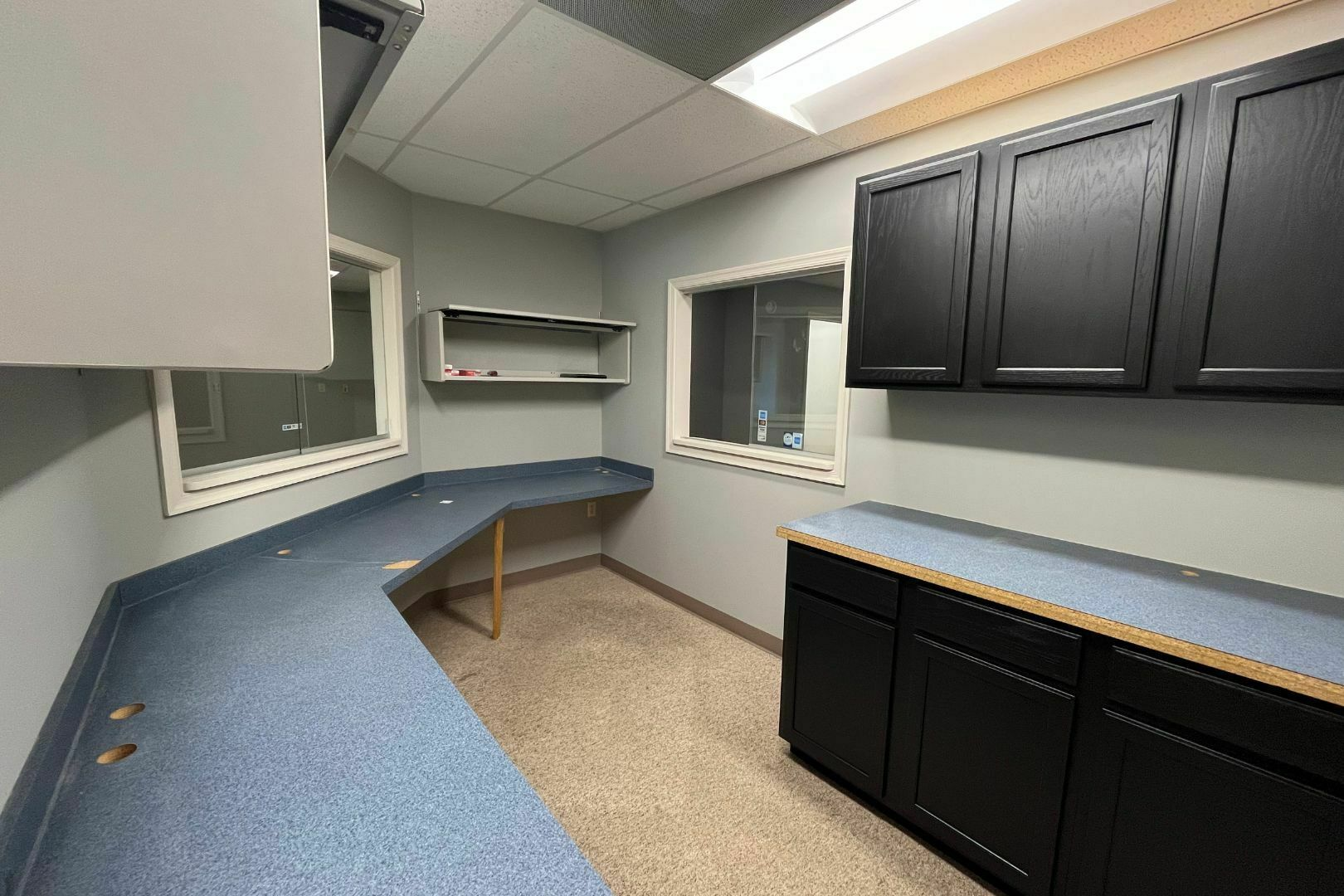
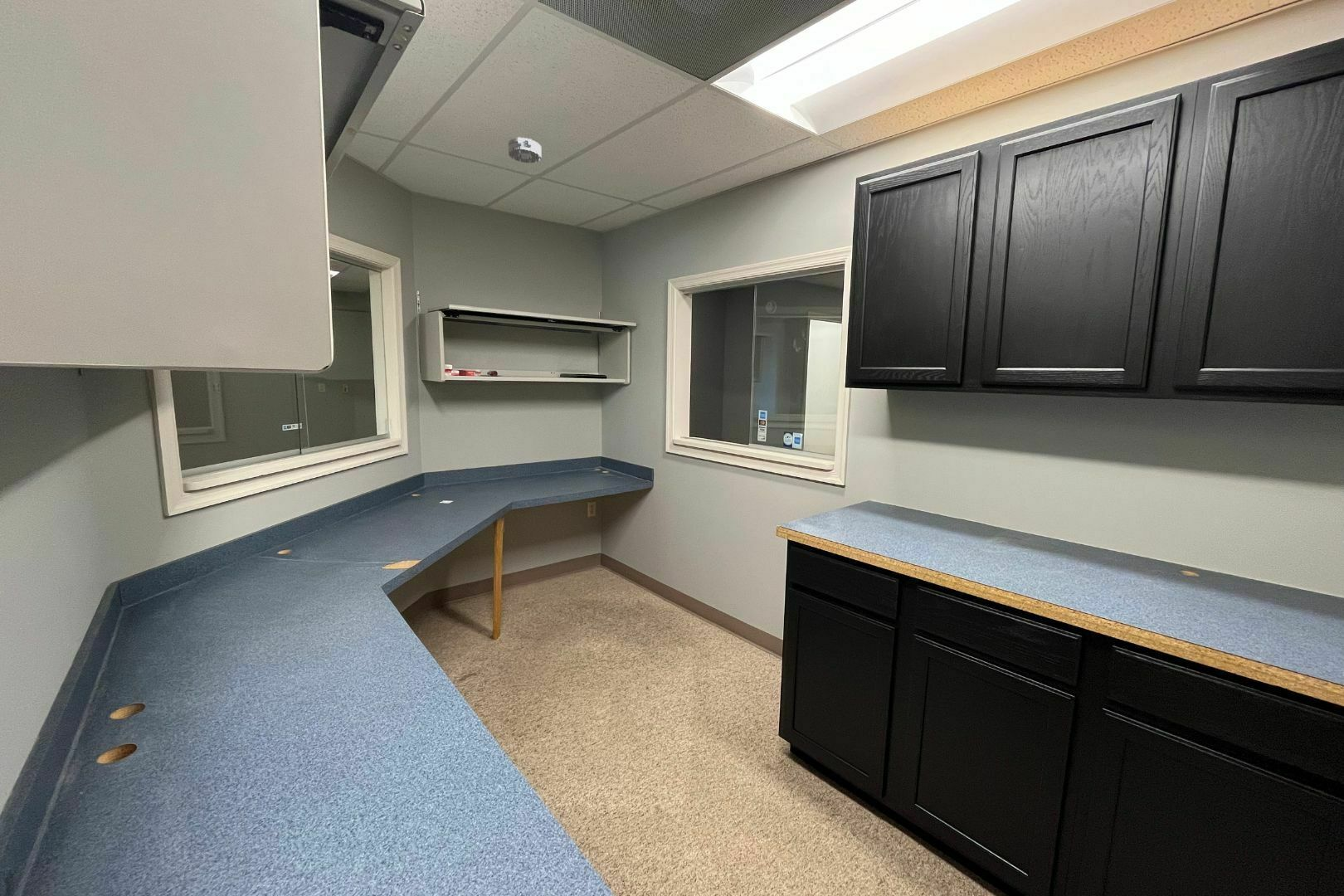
+ smoke detector [508,136,542,163]
